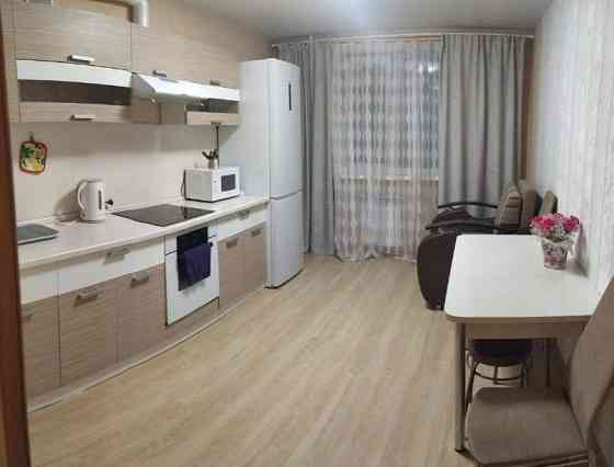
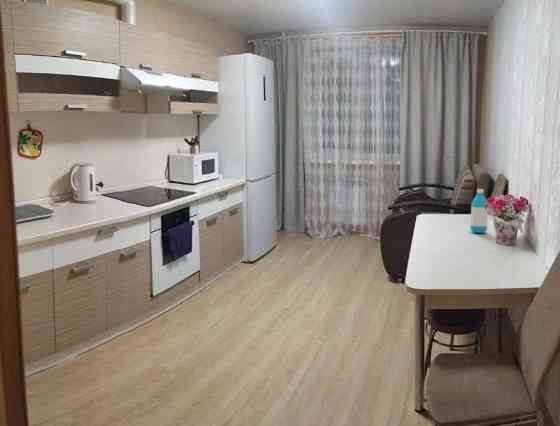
+ water bottle [469,188,489,234]
